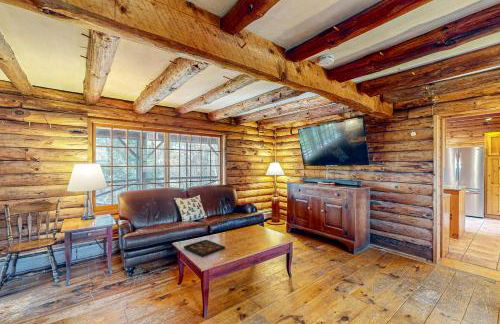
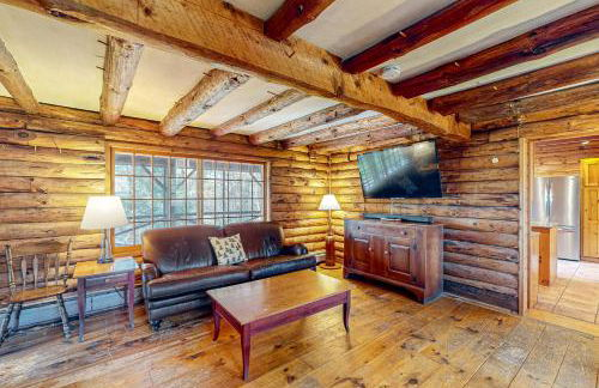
- decorative tray [183,239,226,258]
